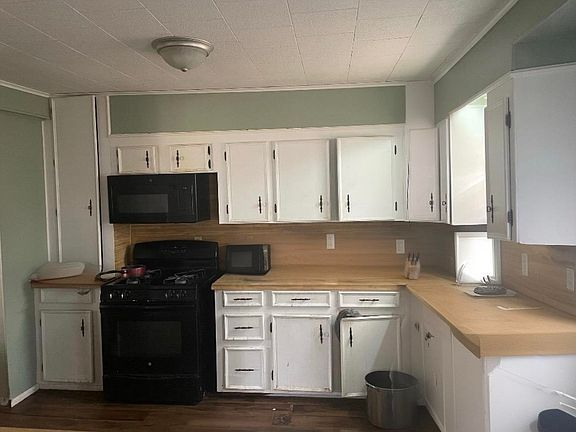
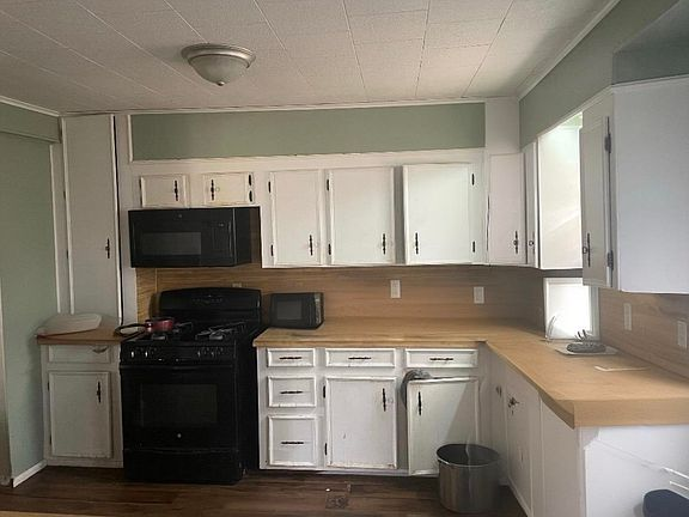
- knife block [403,251,421,280]
